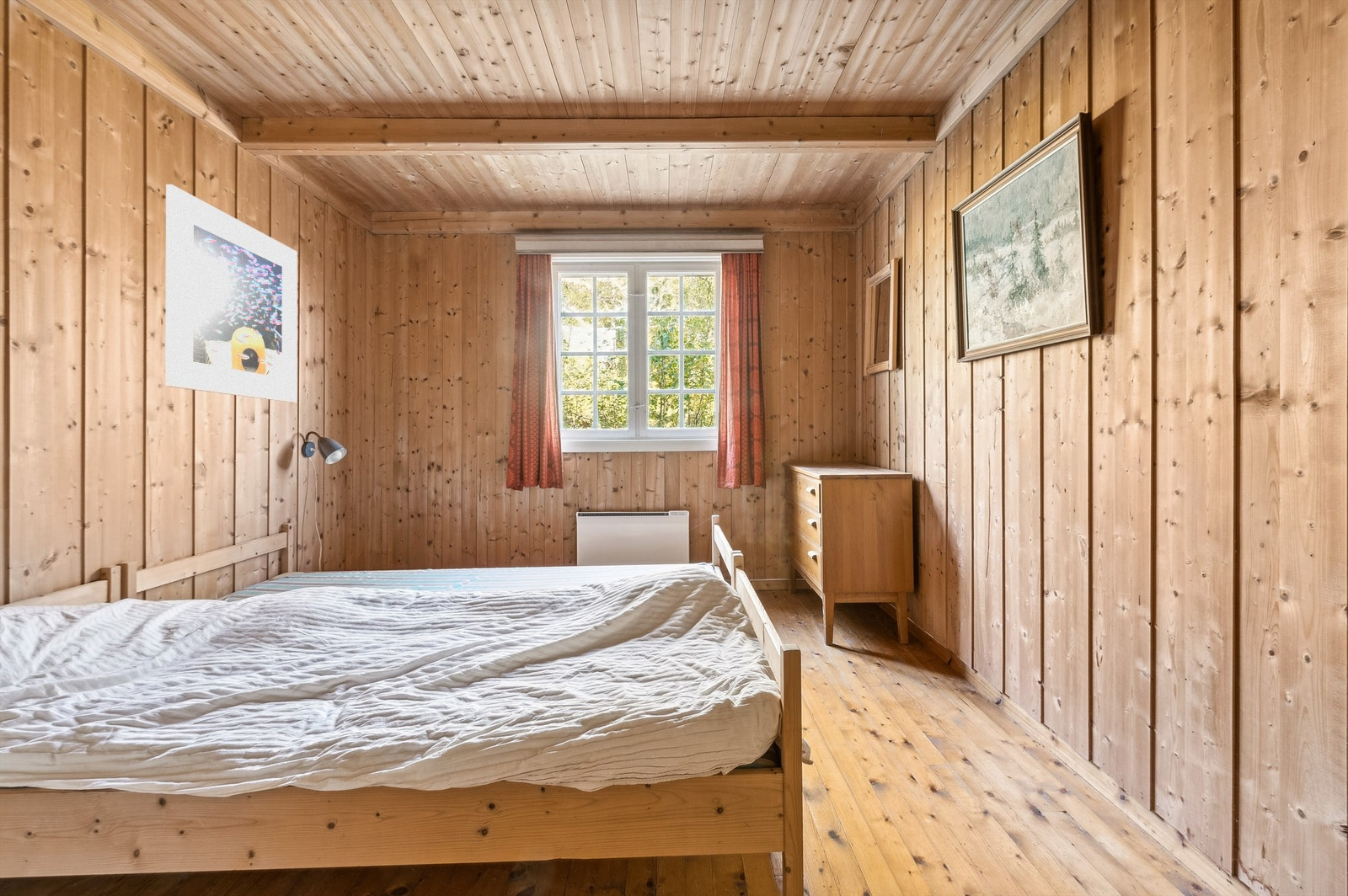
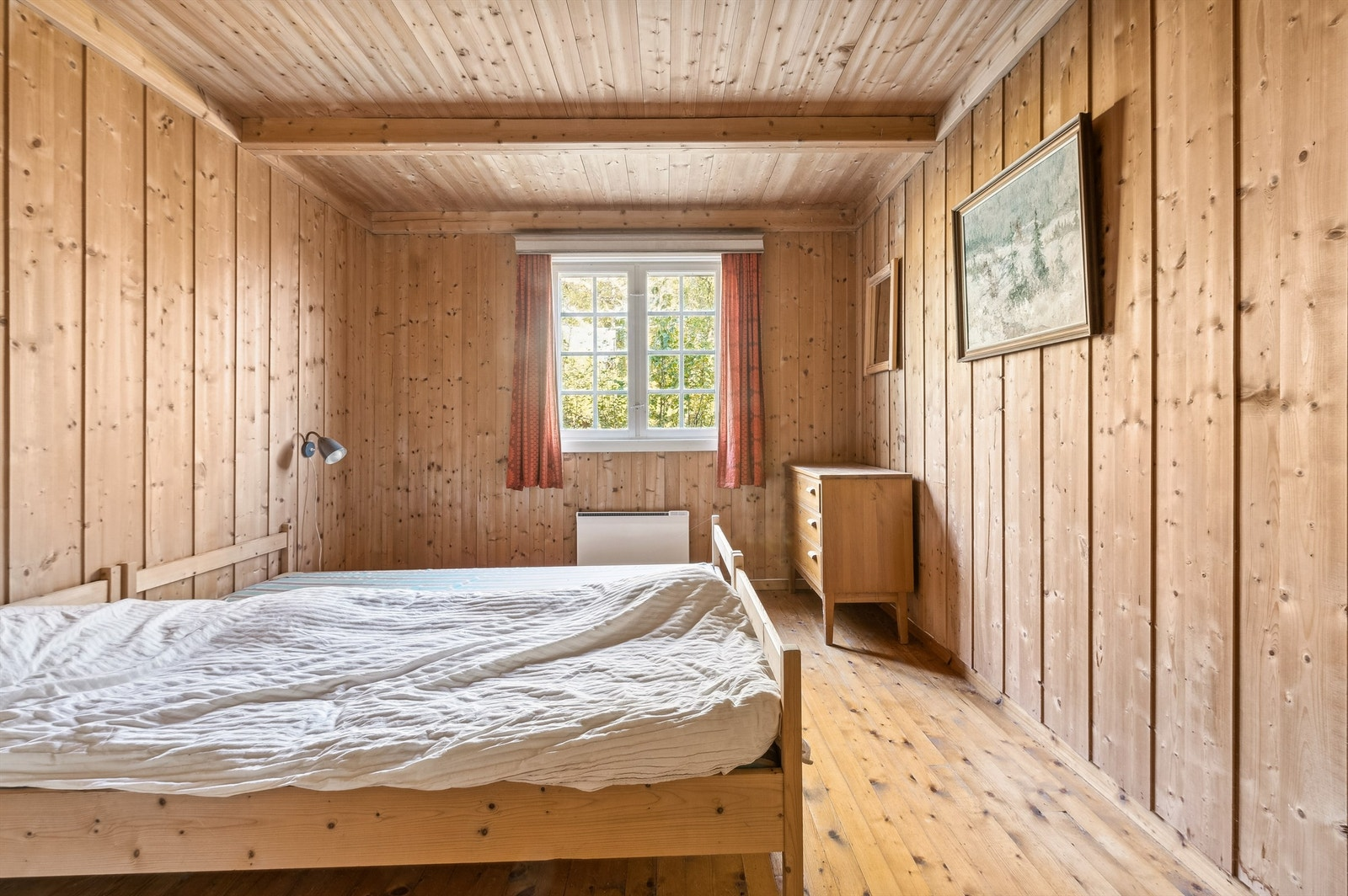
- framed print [165,184,298,403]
